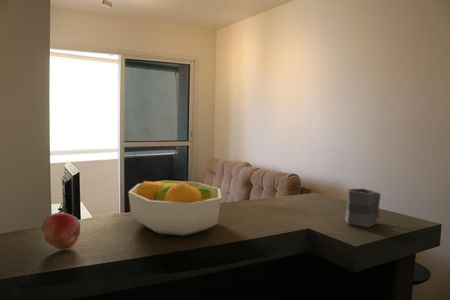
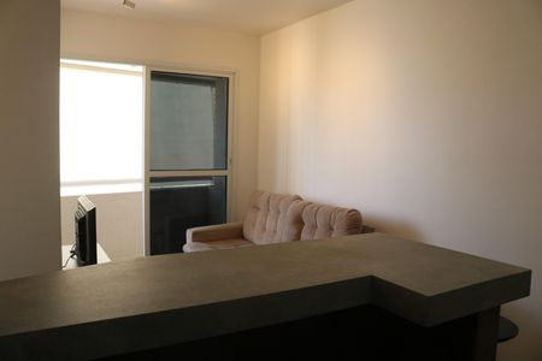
- mug [344,188,382,228]
- fruit bowl [127,180,222,237]
- apple [41,212,81,250]
